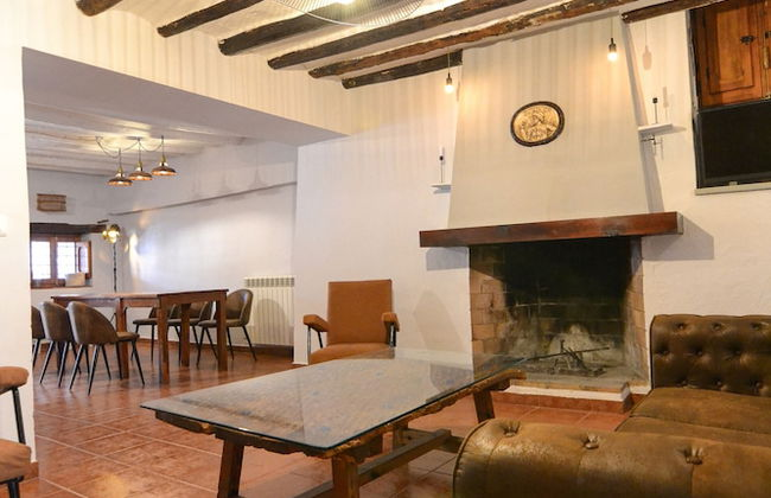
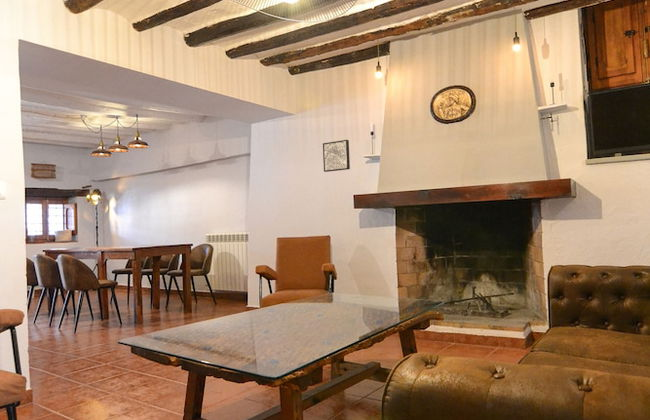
+ wall art [322,139,351,173]
